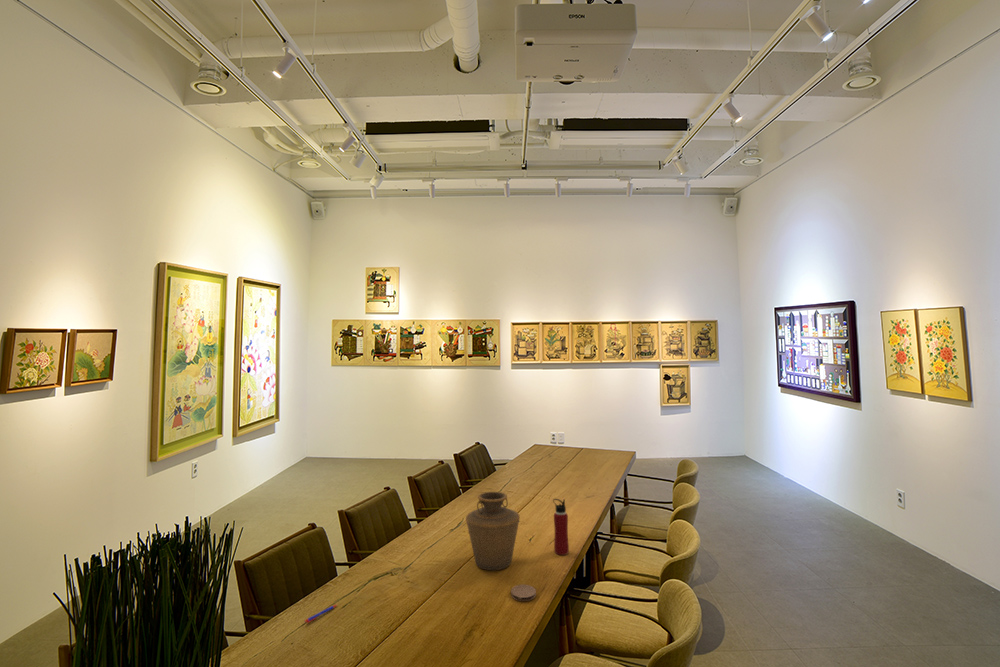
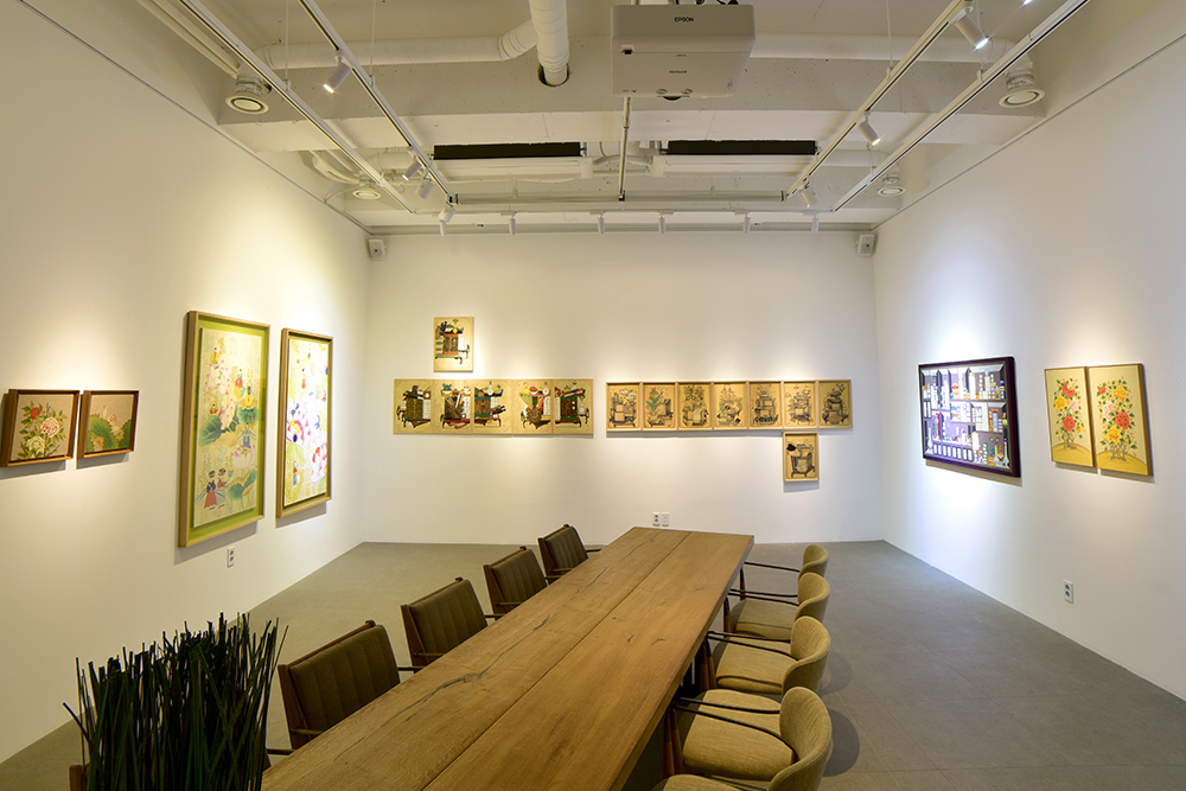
- coaster [510,584,537,602]
- water bottle [552,498,570,556]
- vase [465,491,521,571]
- pen [303,604,338,624]
